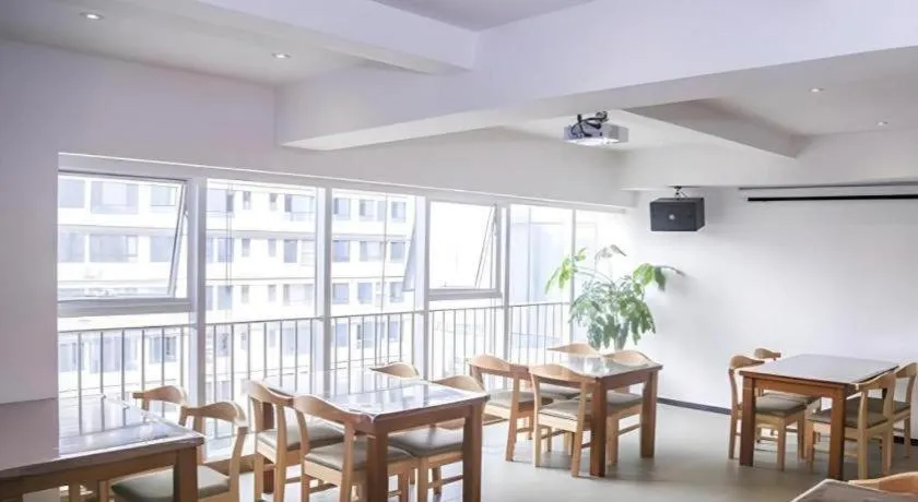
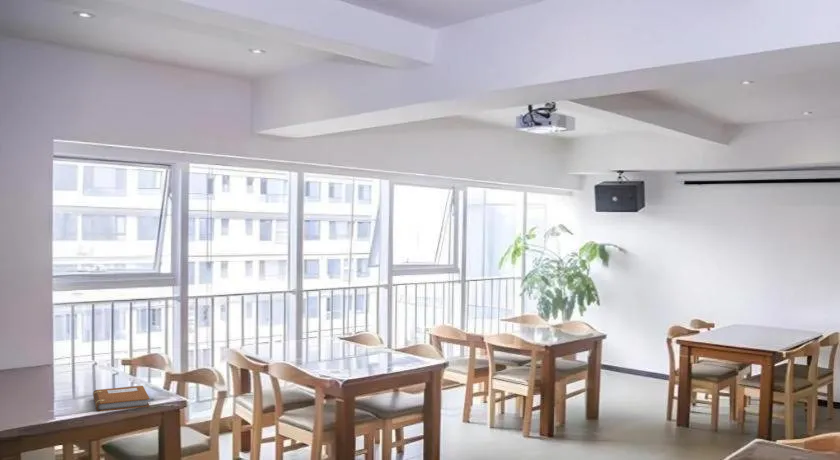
+ notebook [92,385,151,412]
